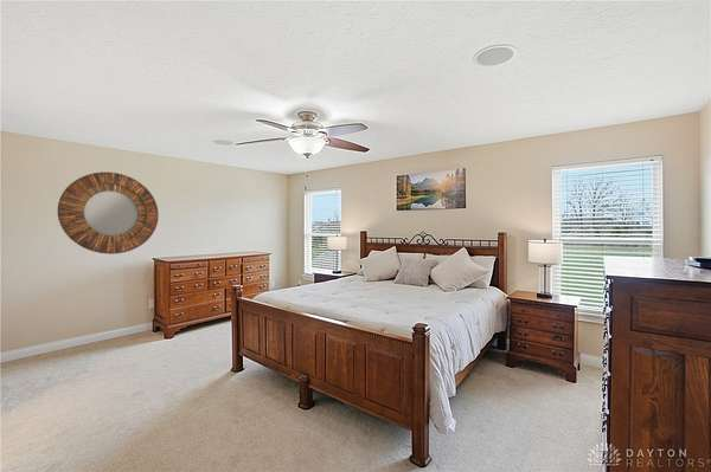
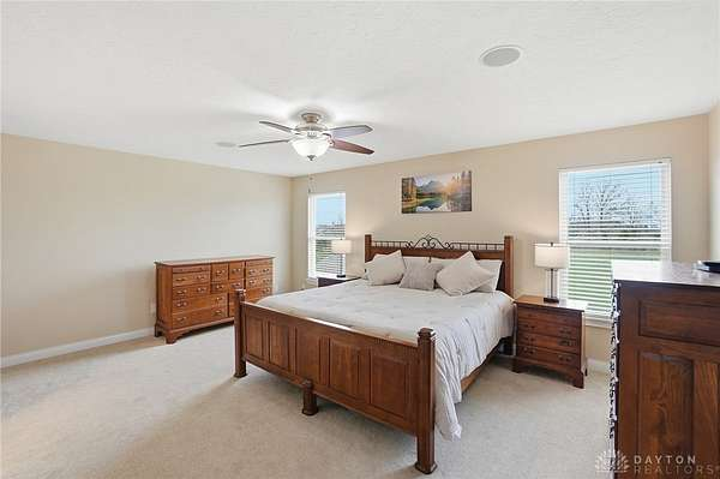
- home mirror [57,170,160,256]
